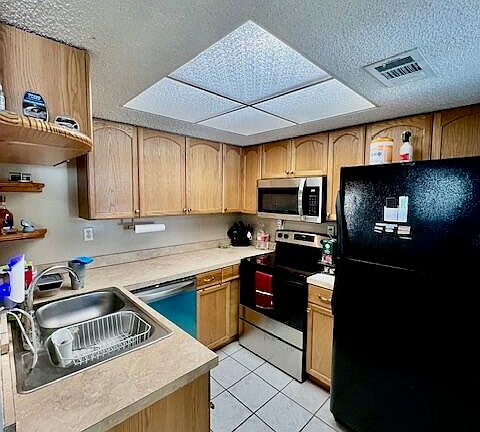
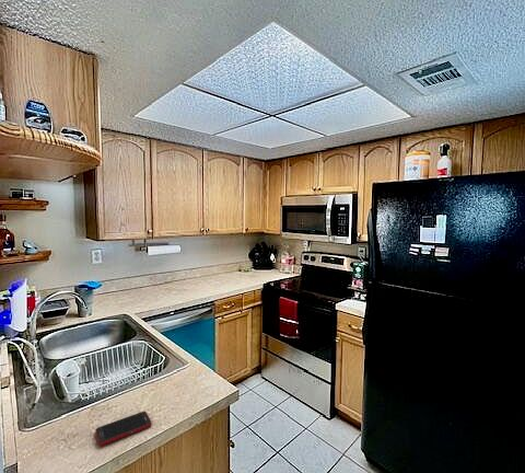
+ cell phone [94,411,152,447]
